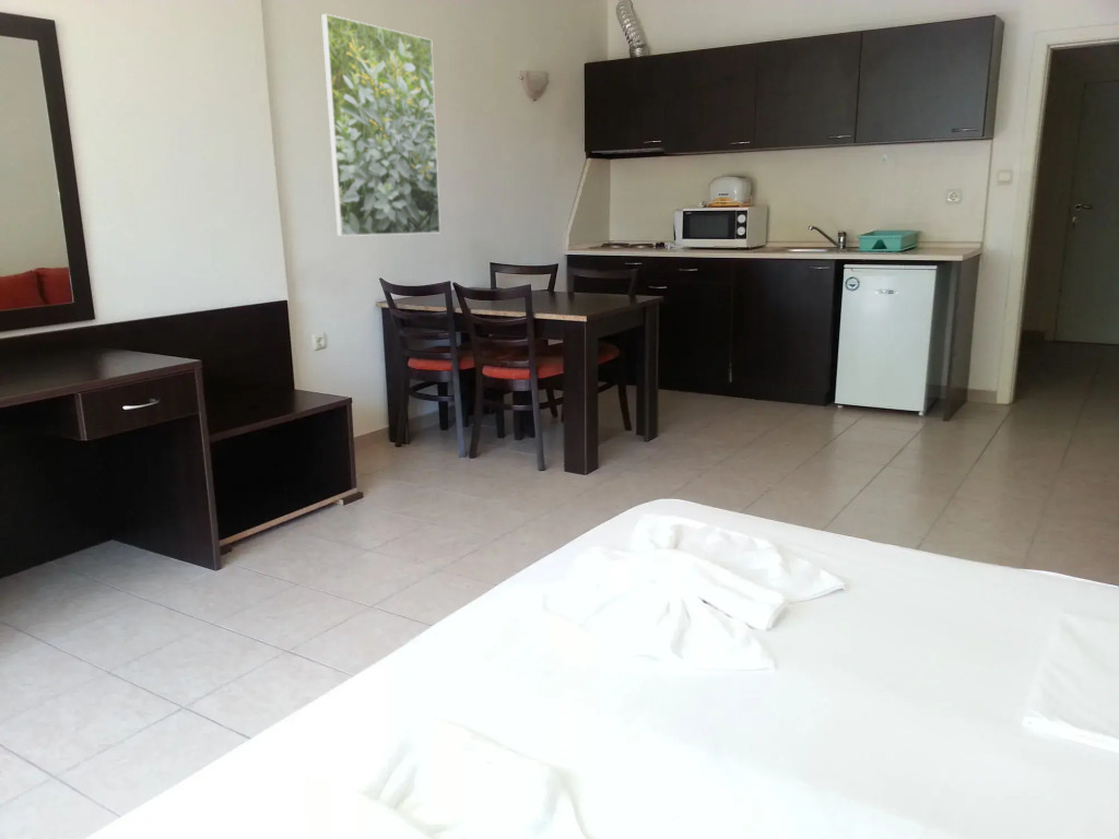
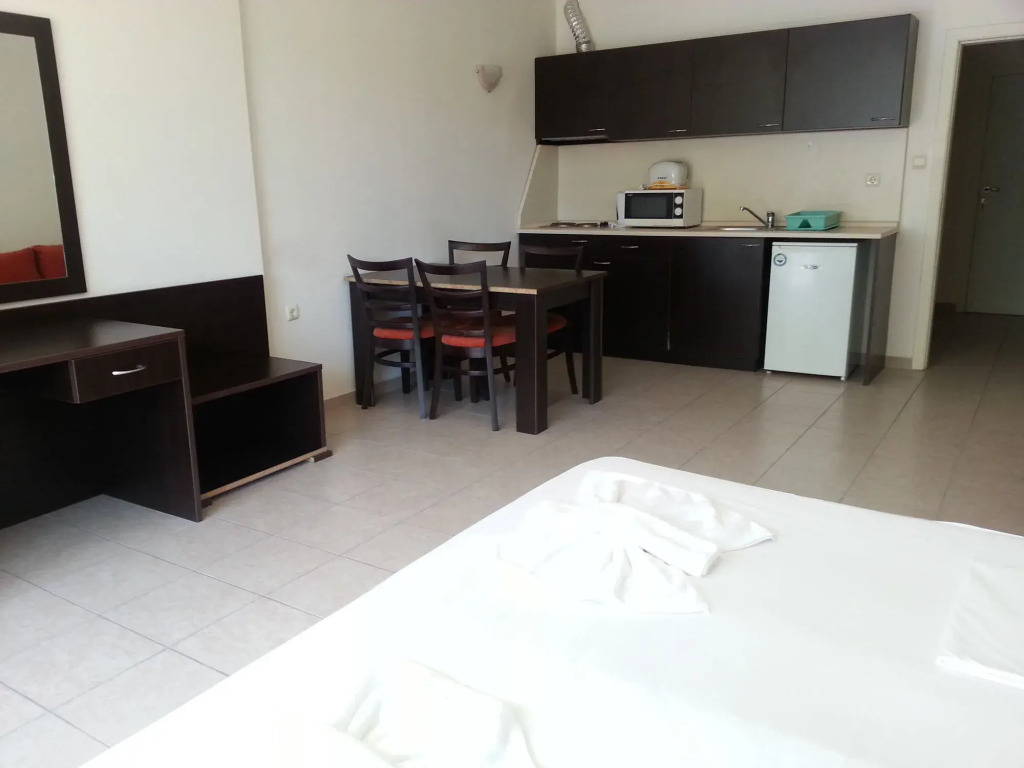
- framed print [320,13,441,237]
